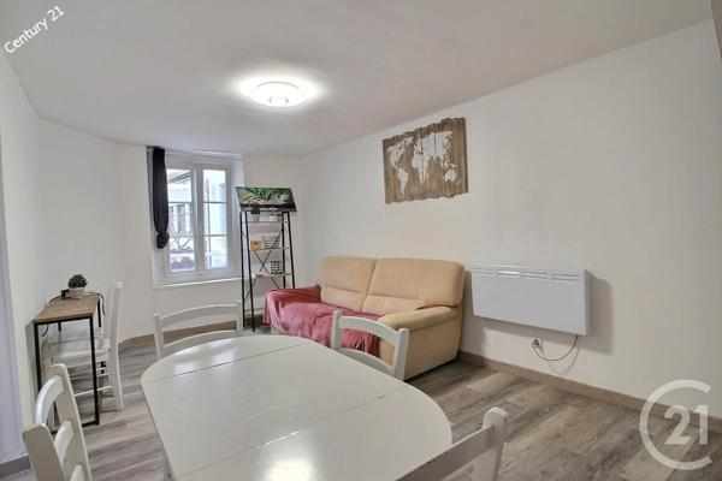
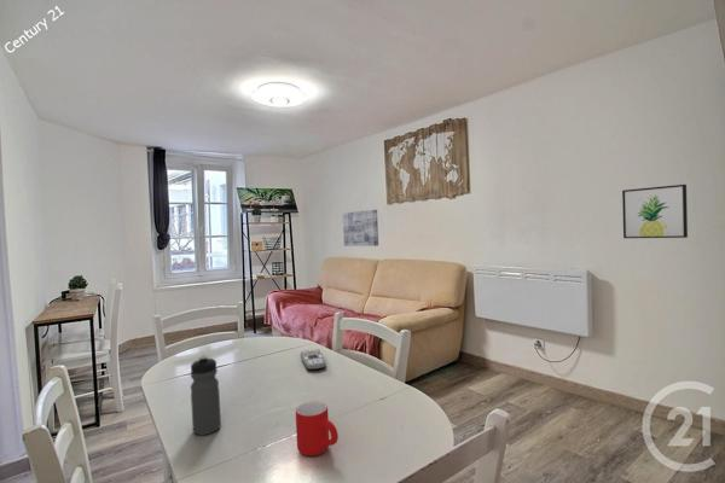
+ wall art [621,184,689,239]
+ mug [295,400,340,458]
+ wall art [342,209,379,248]
+ water bottle [190,354,222,436]
+ remote control [300,348,327,371]
